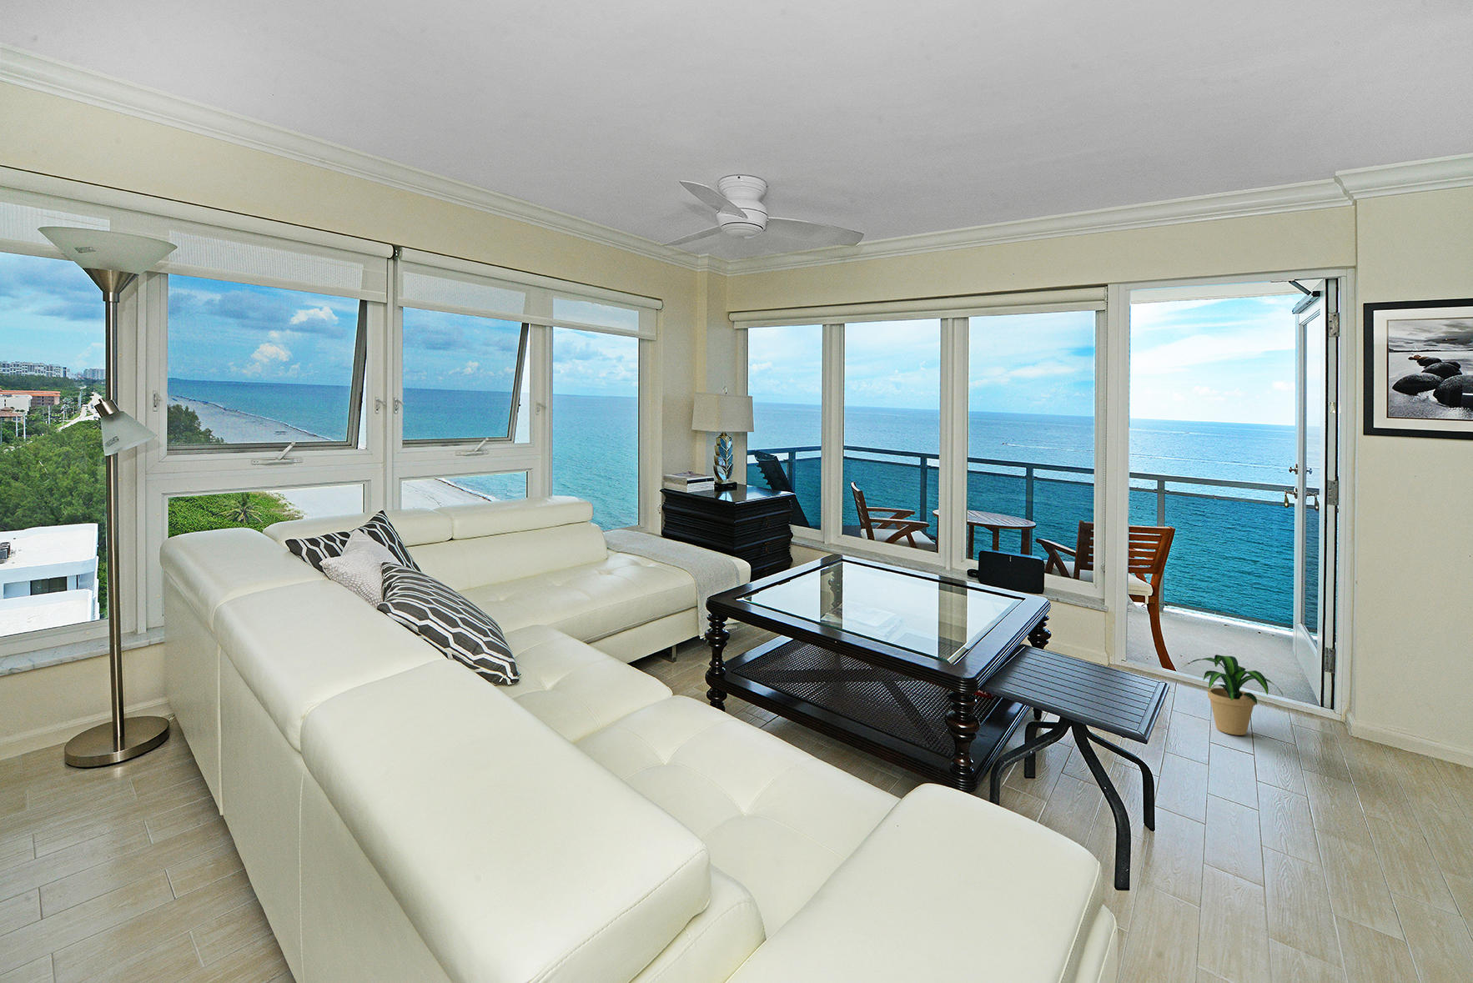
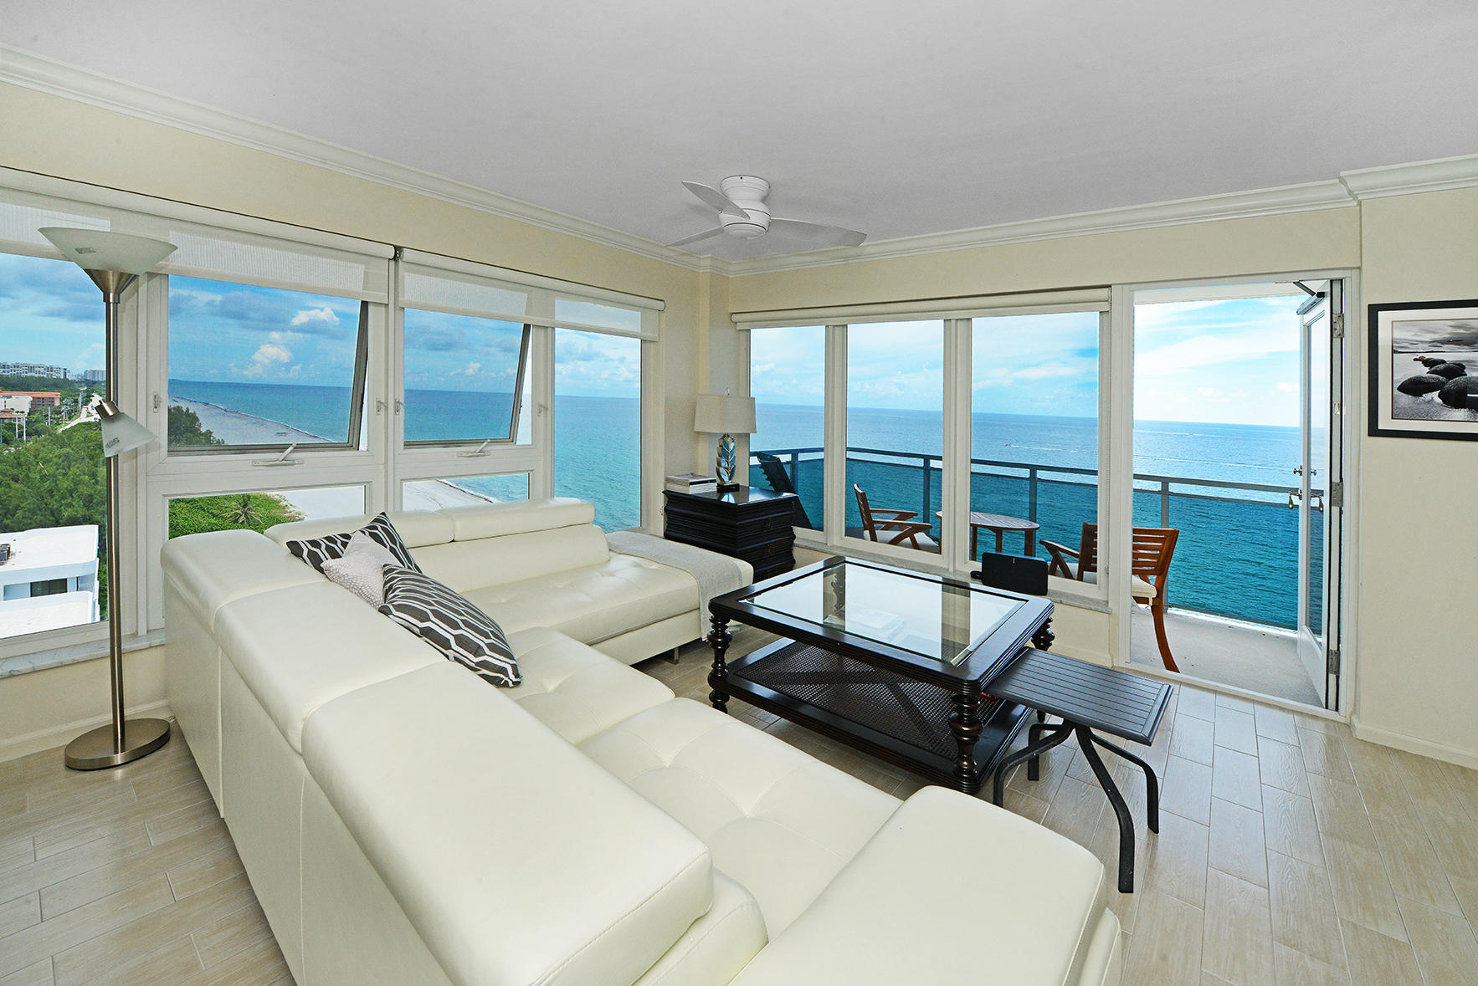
- potted plant [1182,654,1284,736]
